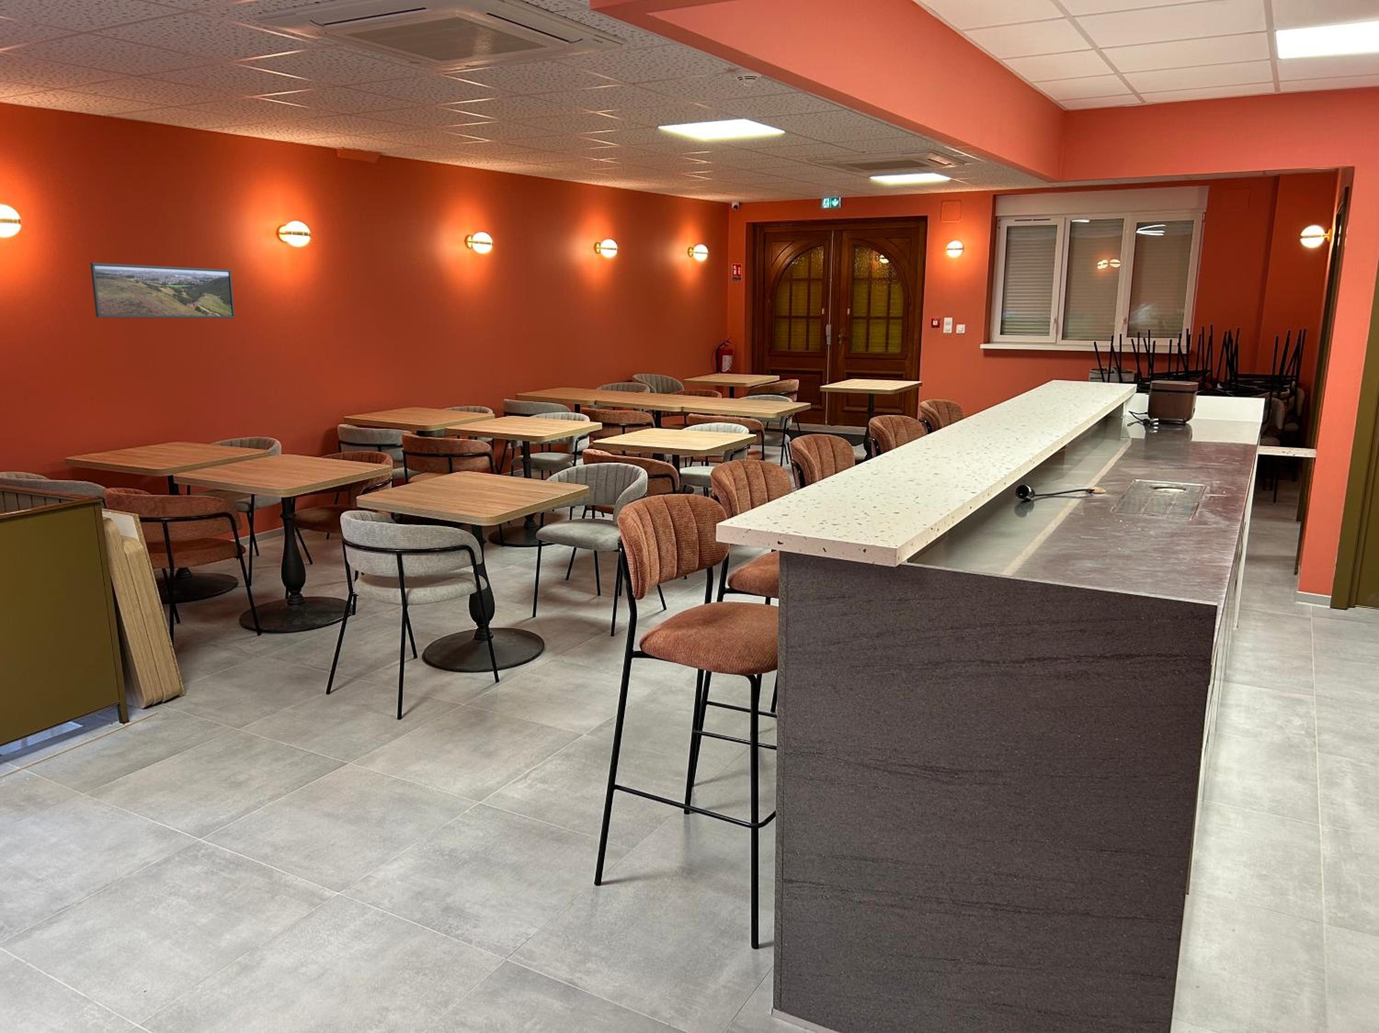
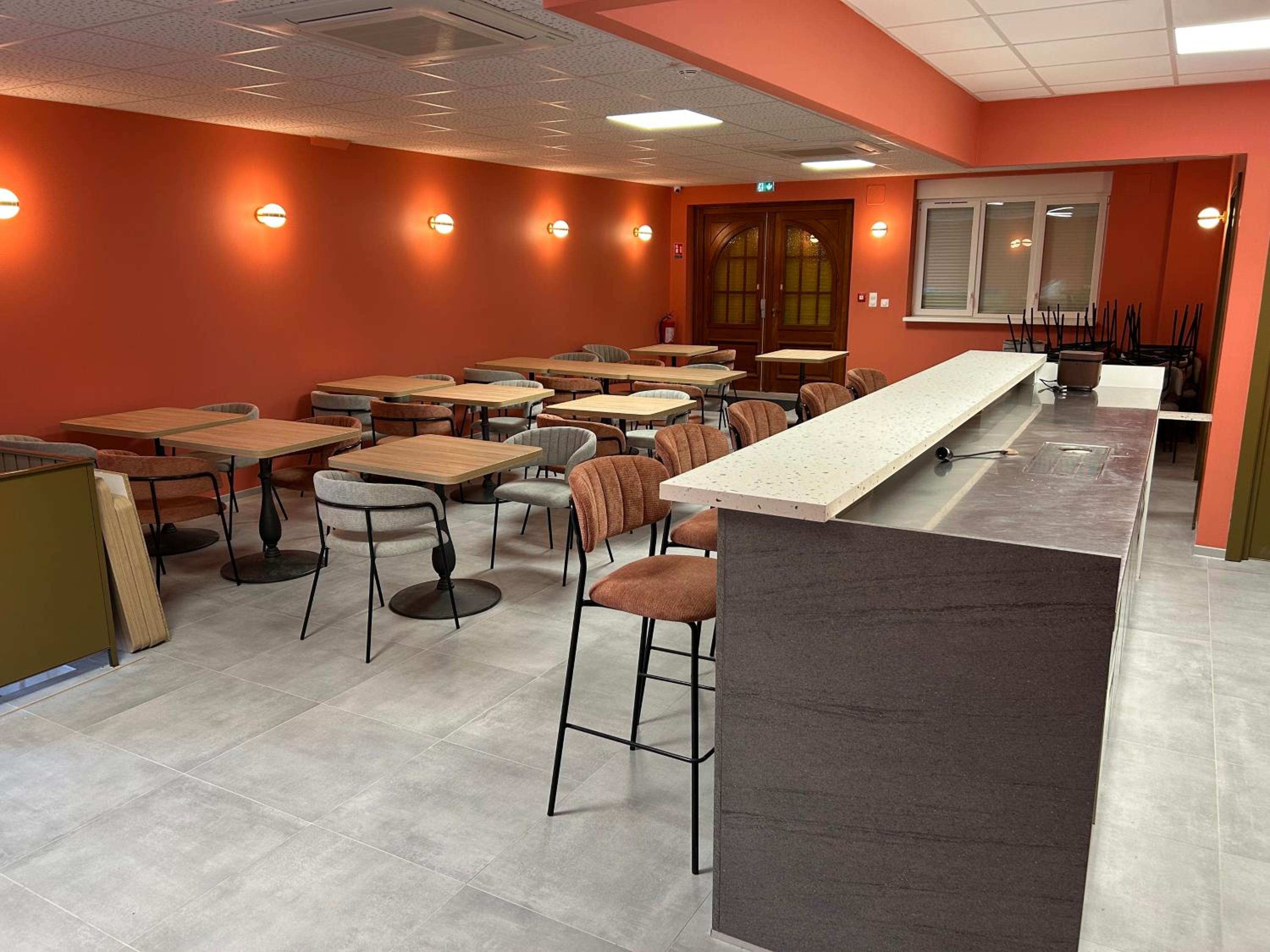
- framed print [90,263,236,319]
